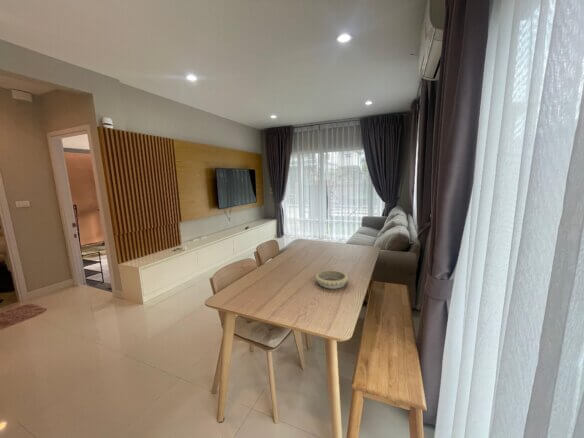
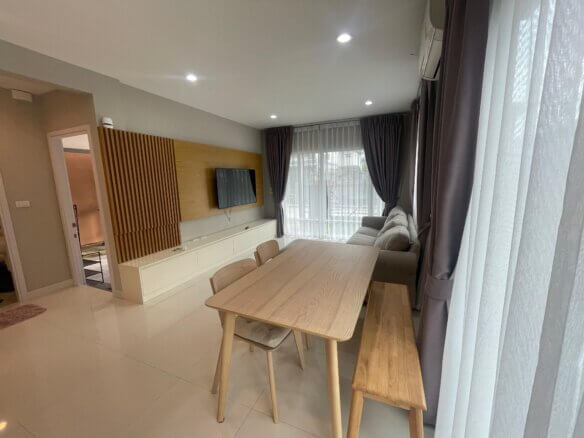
- decorative bowl [314,269,349,290]
